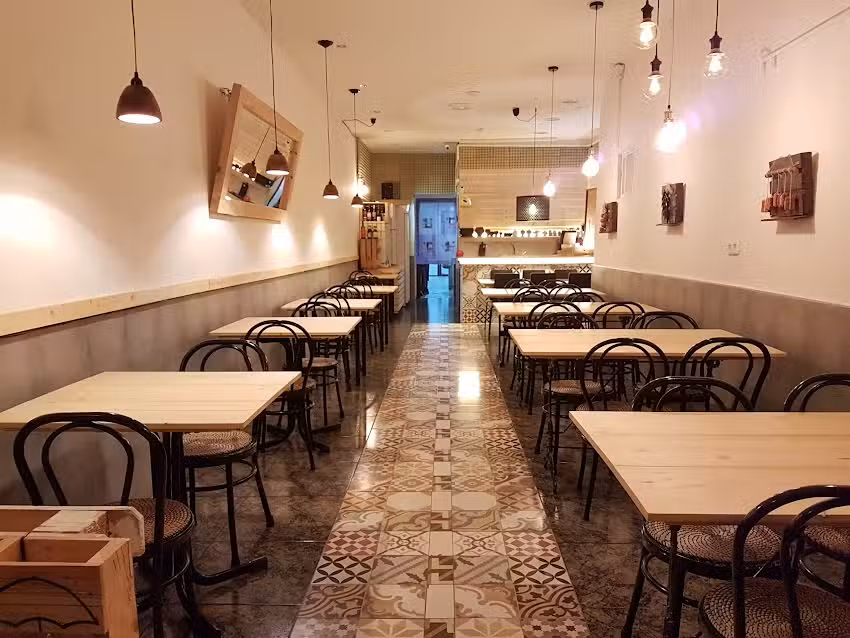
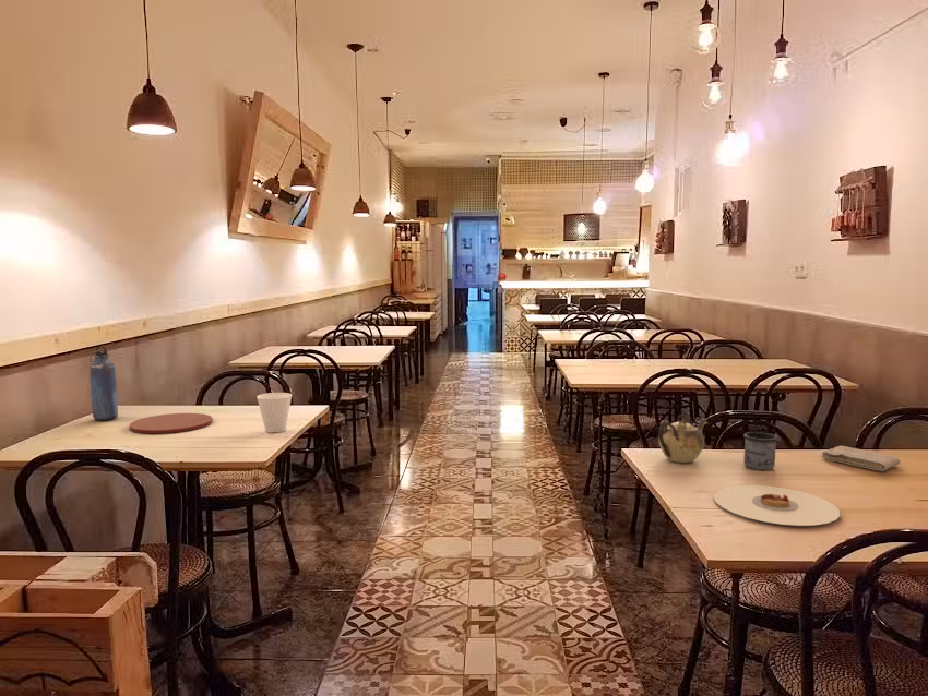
+ cup [255,392,293,433]
+ mug [742,431,778,471]
+ plate [129,412,214,434]
+ teapot [657,413,710,464]
+ plate [713,484,842,527]
+ water bottle [88,345,119,421]
+ washcloth [821,445,901,472]
